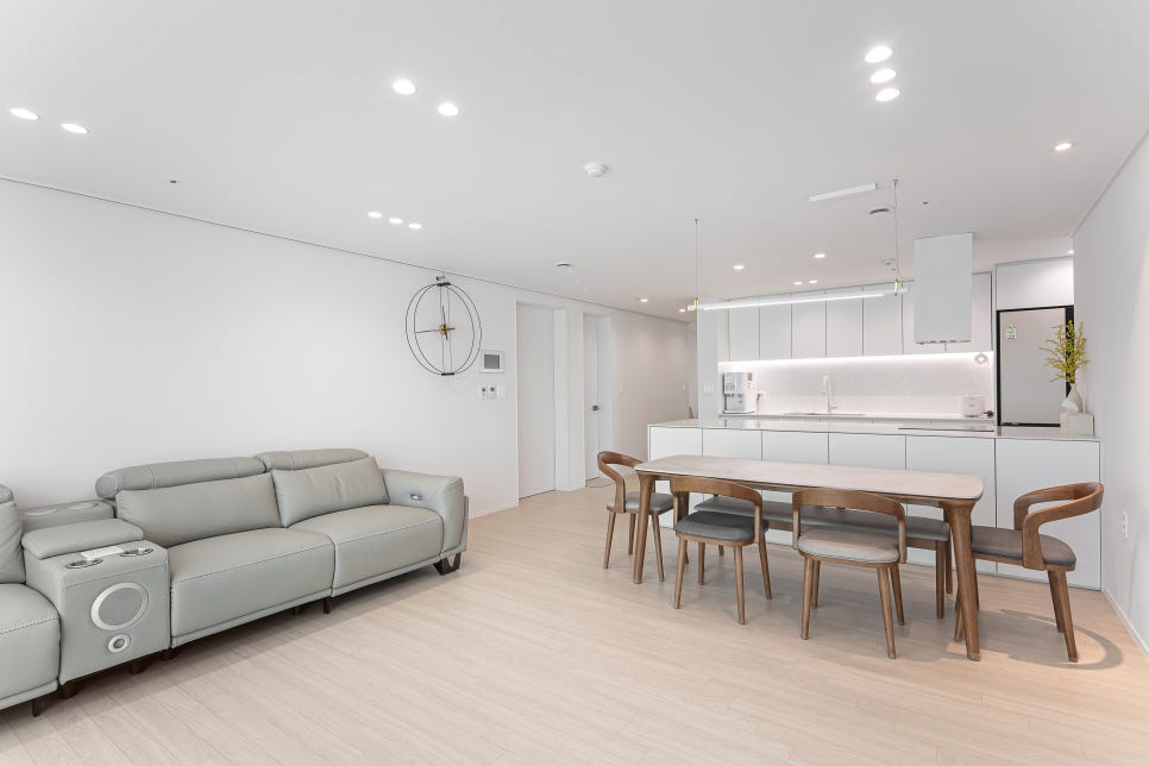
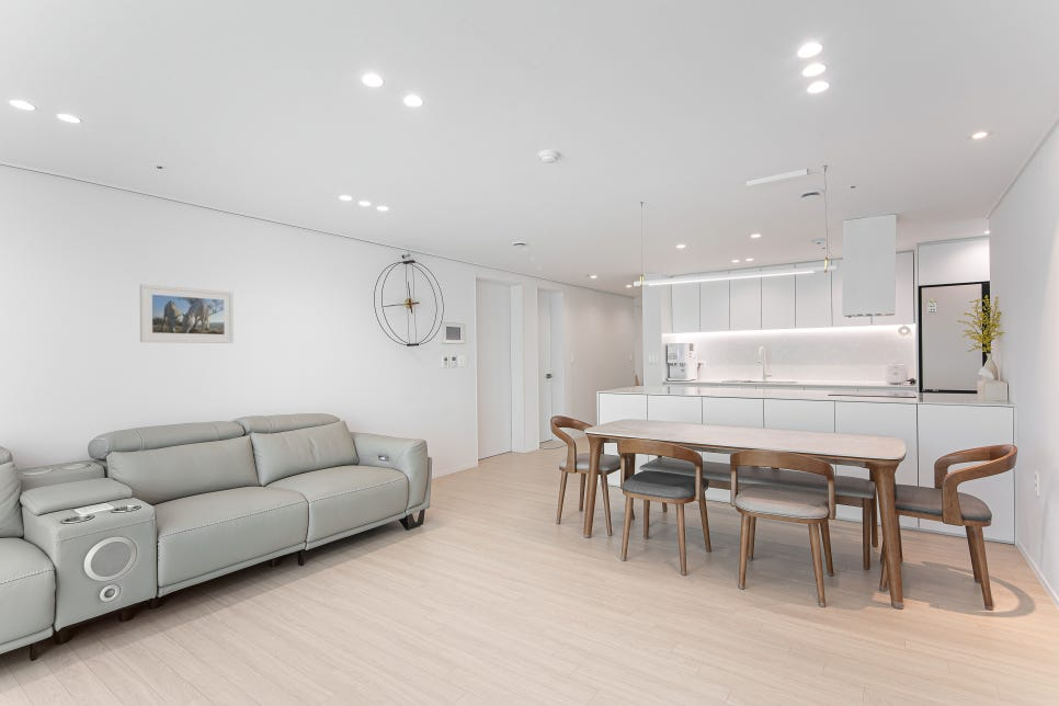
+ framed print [139,283,235,344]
